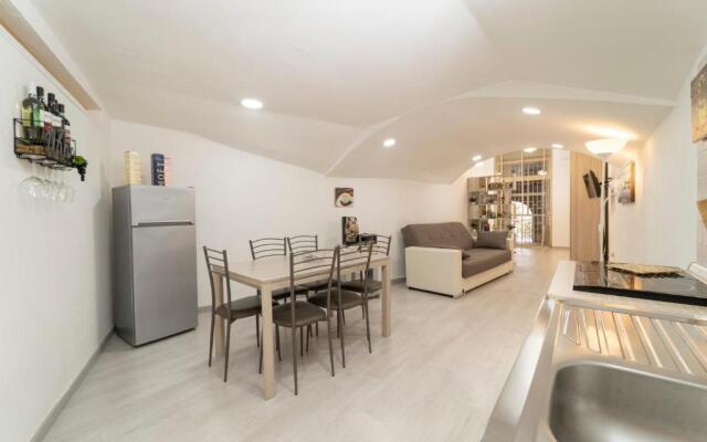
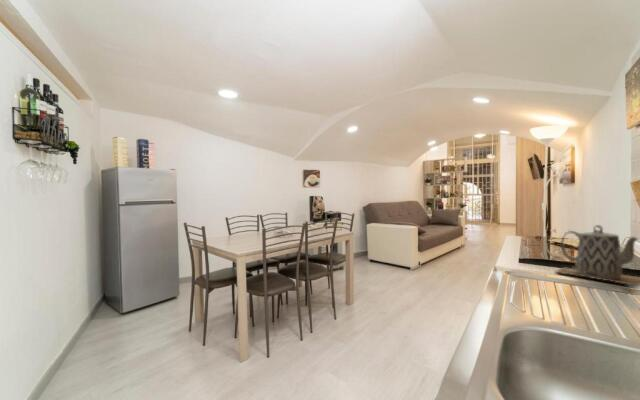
+ teapot [554,224,640,287]
